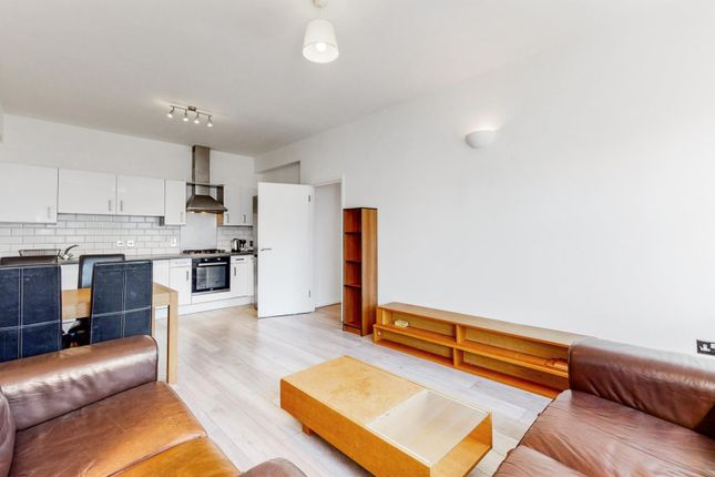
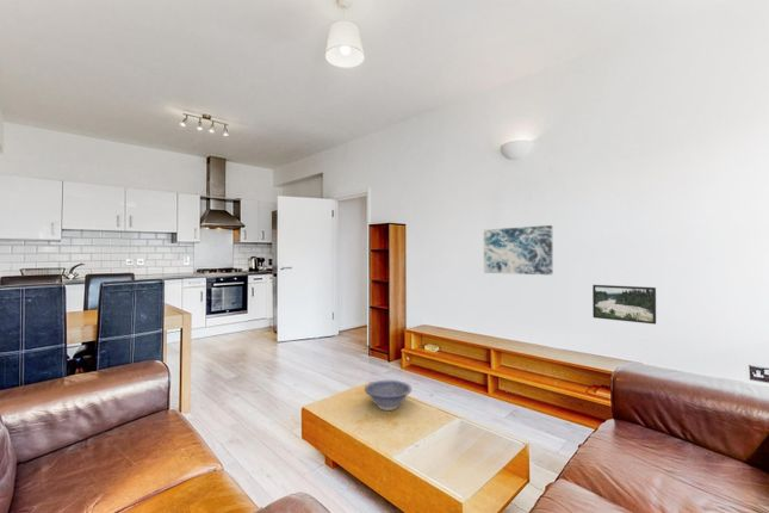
+ decorative bowl [364,379,413,412]
+ wall art [483,224,554,276]
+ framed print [591,284,657,326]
